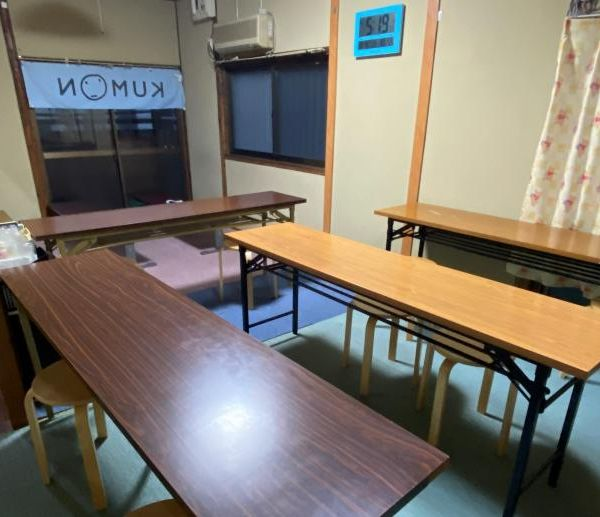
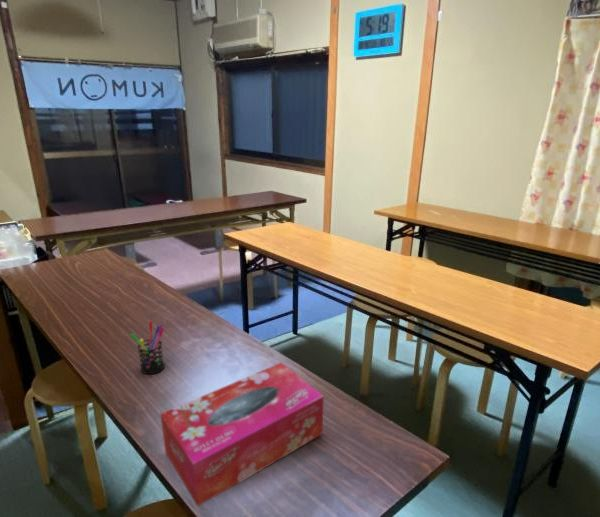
+ pen holder [129,320,165,375]
+ tissue box [159,361,325,507]
